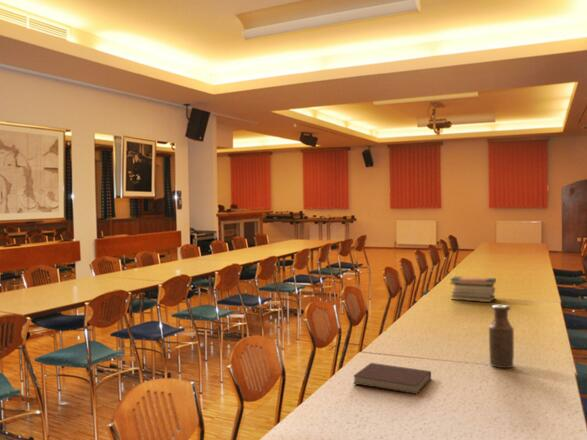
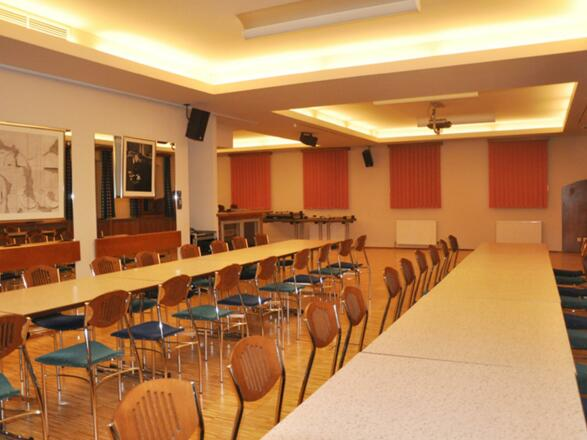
- bottle [488,304,515,369]
- notebook [352,362,432,395]
- book stack [449,276,497,303]
